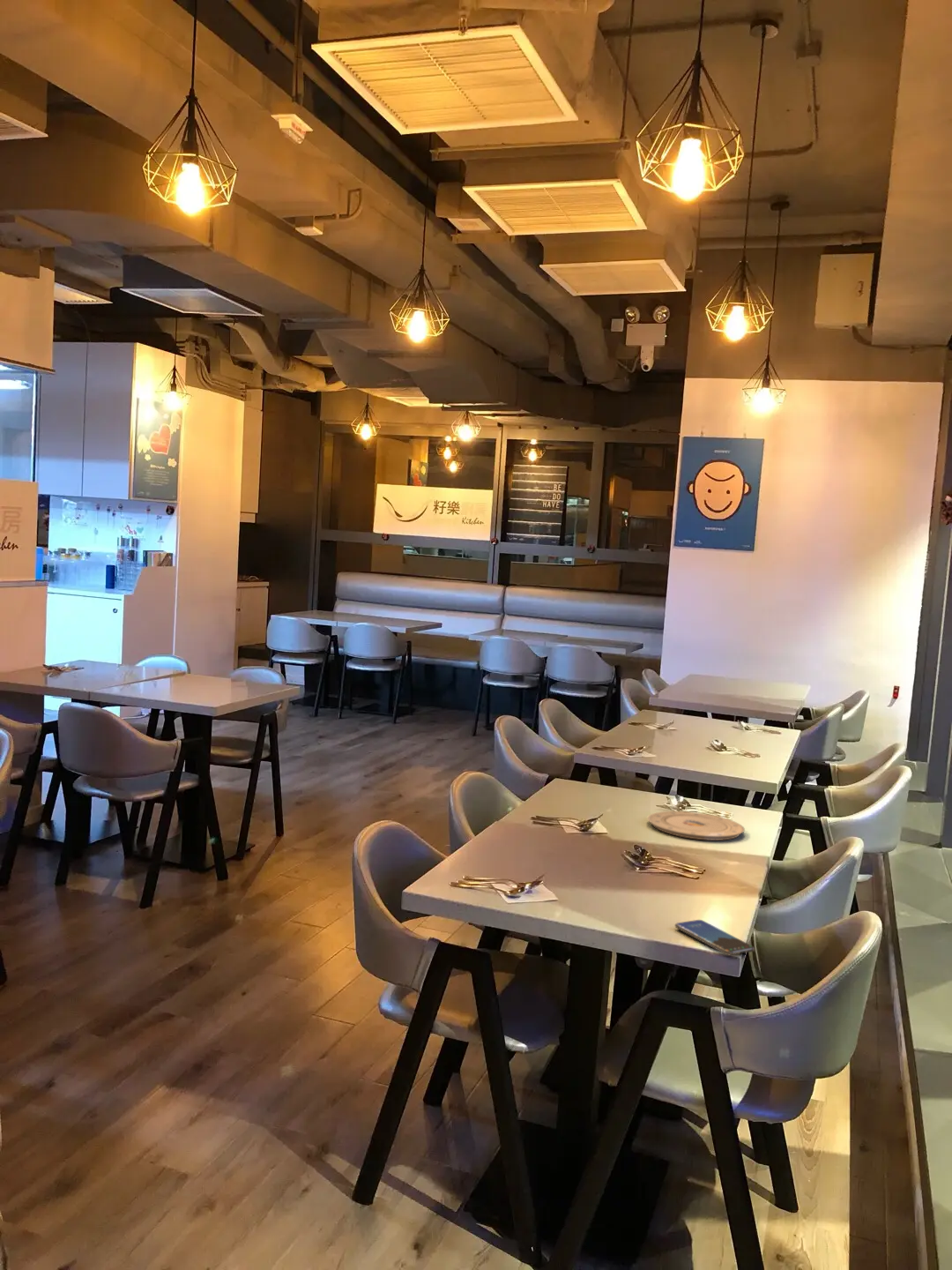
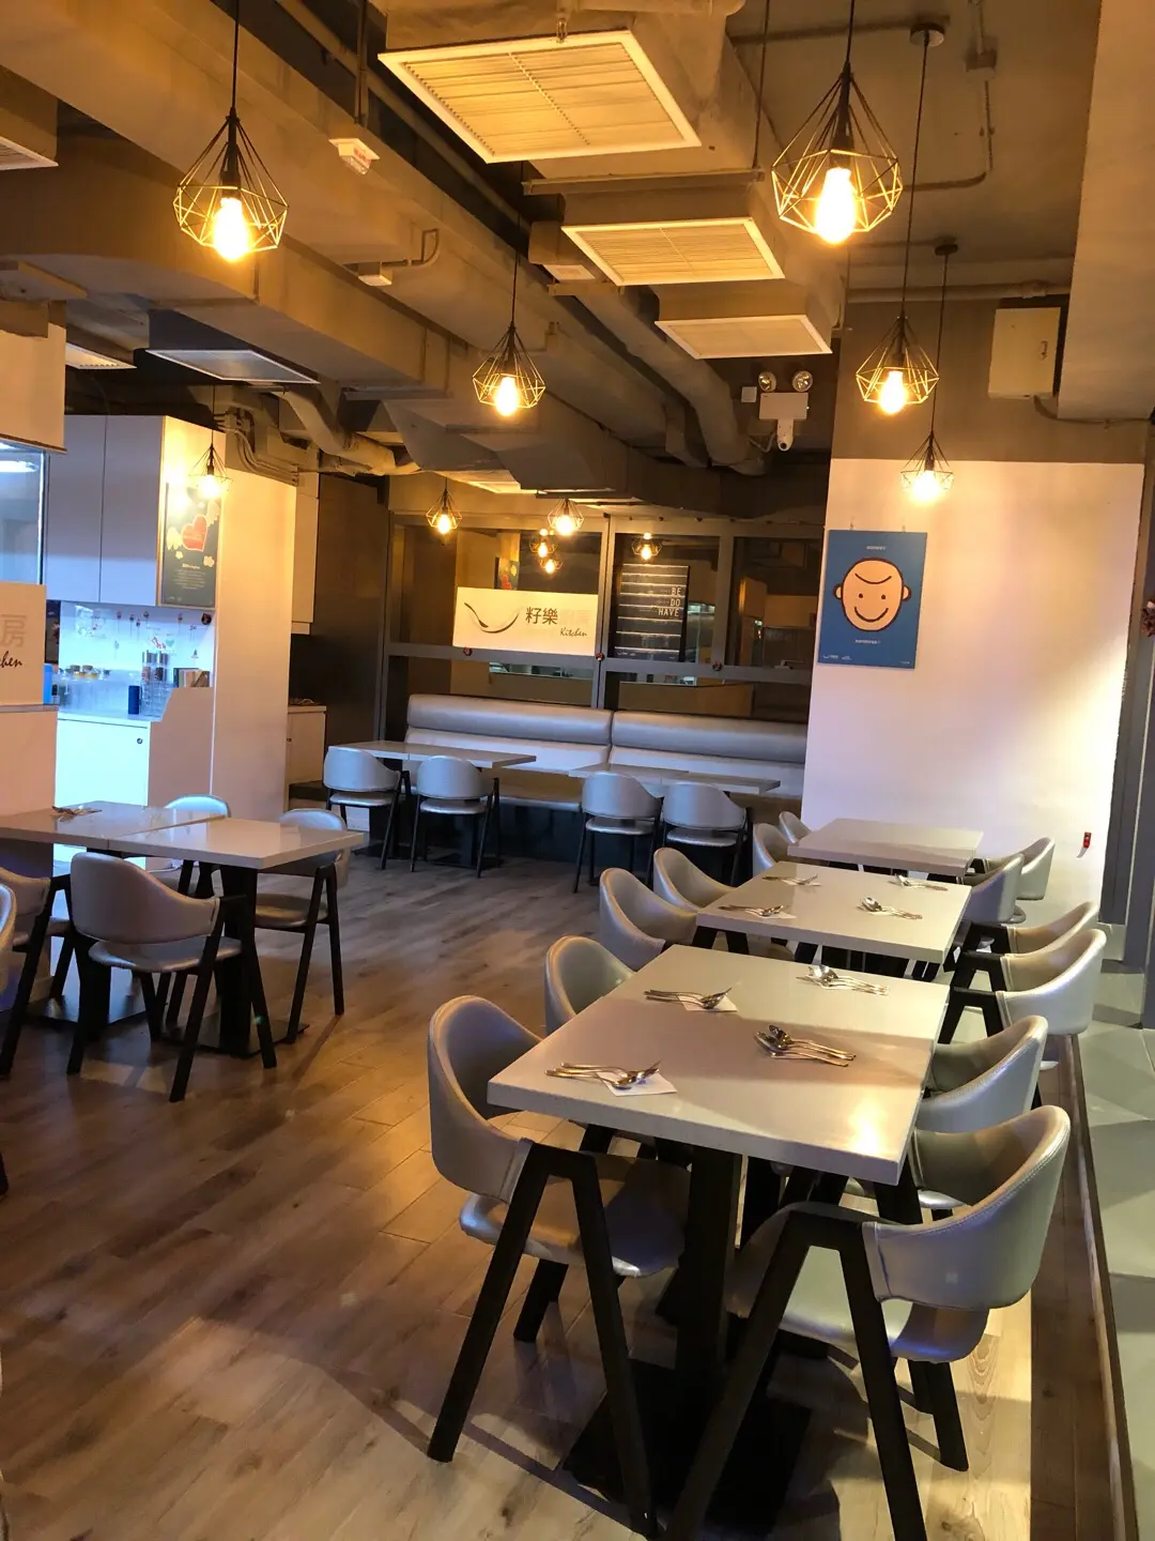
- smartphone [674,919,755,956]
- plate [646,811,746,841]
